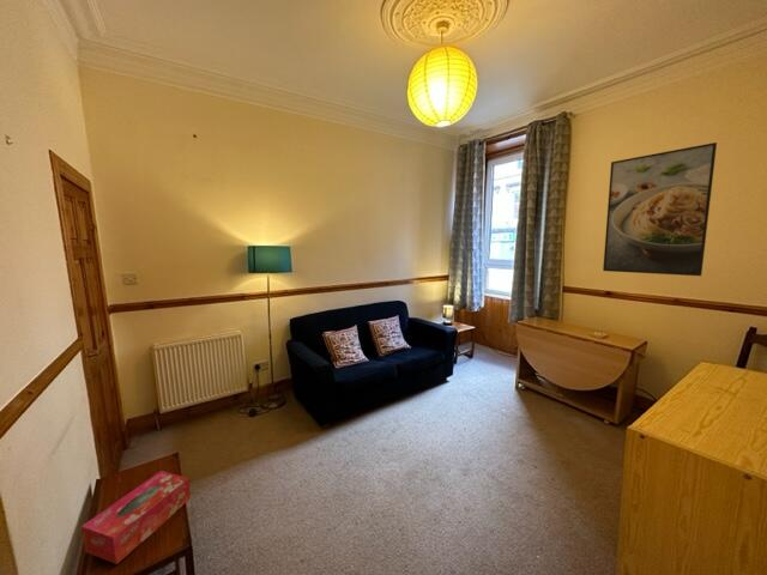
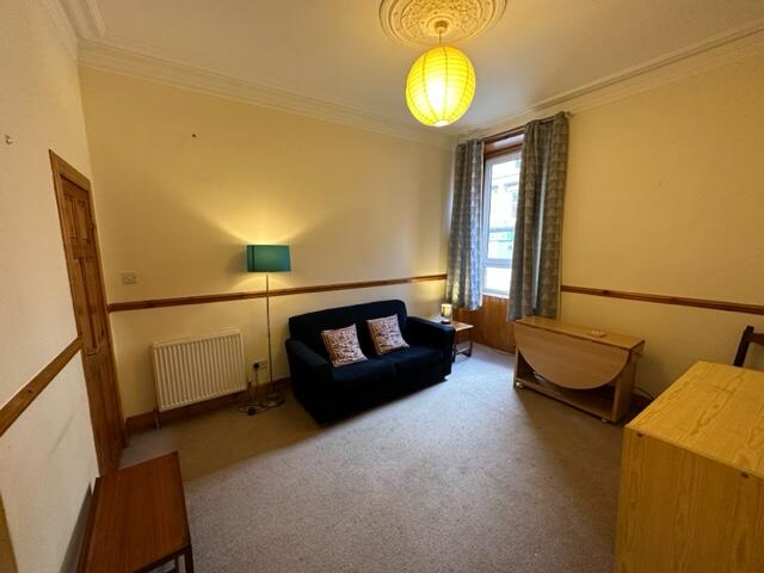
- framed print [602,141,718,277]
- tissue box [80,470,192,565]
